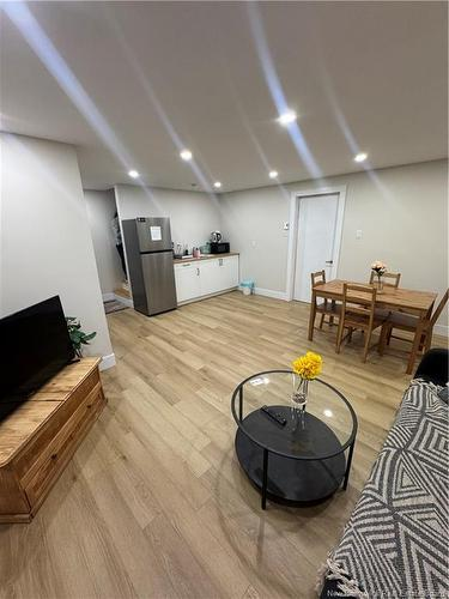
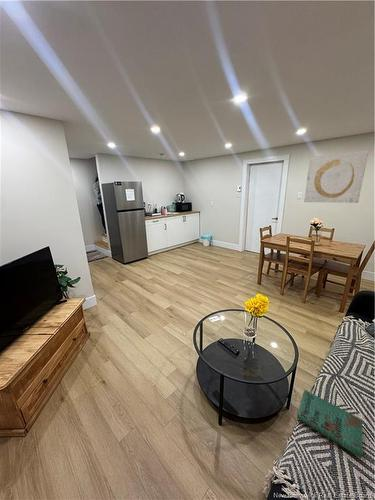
+ book [296,389,363,459]
+ wall art [303,149,370,204]
